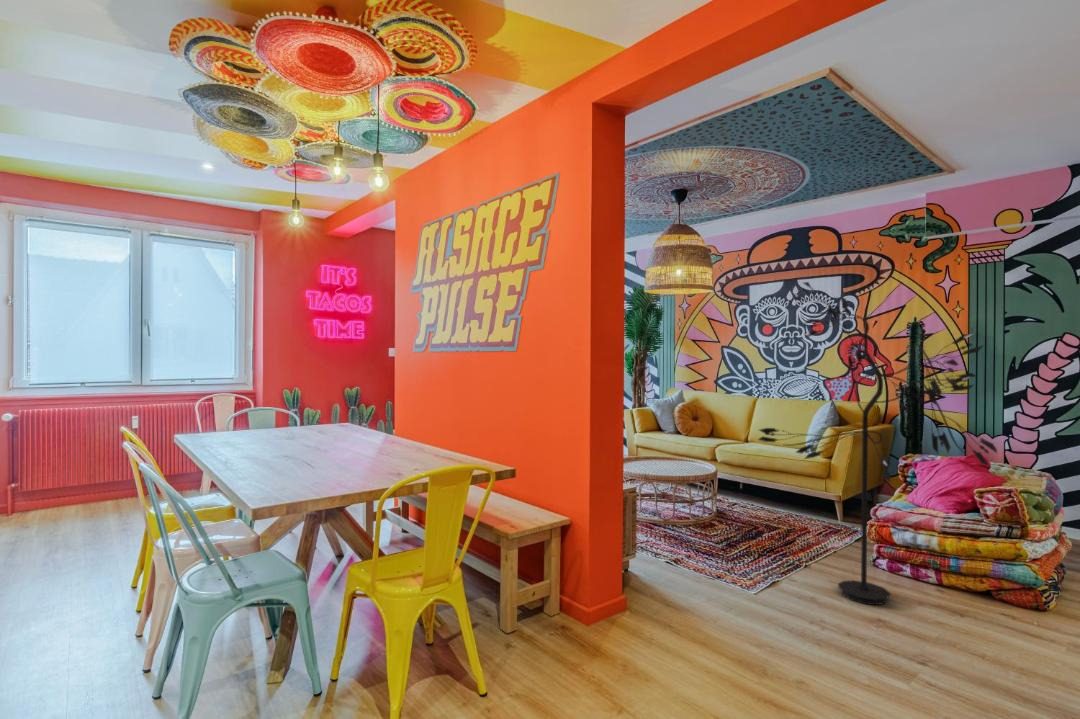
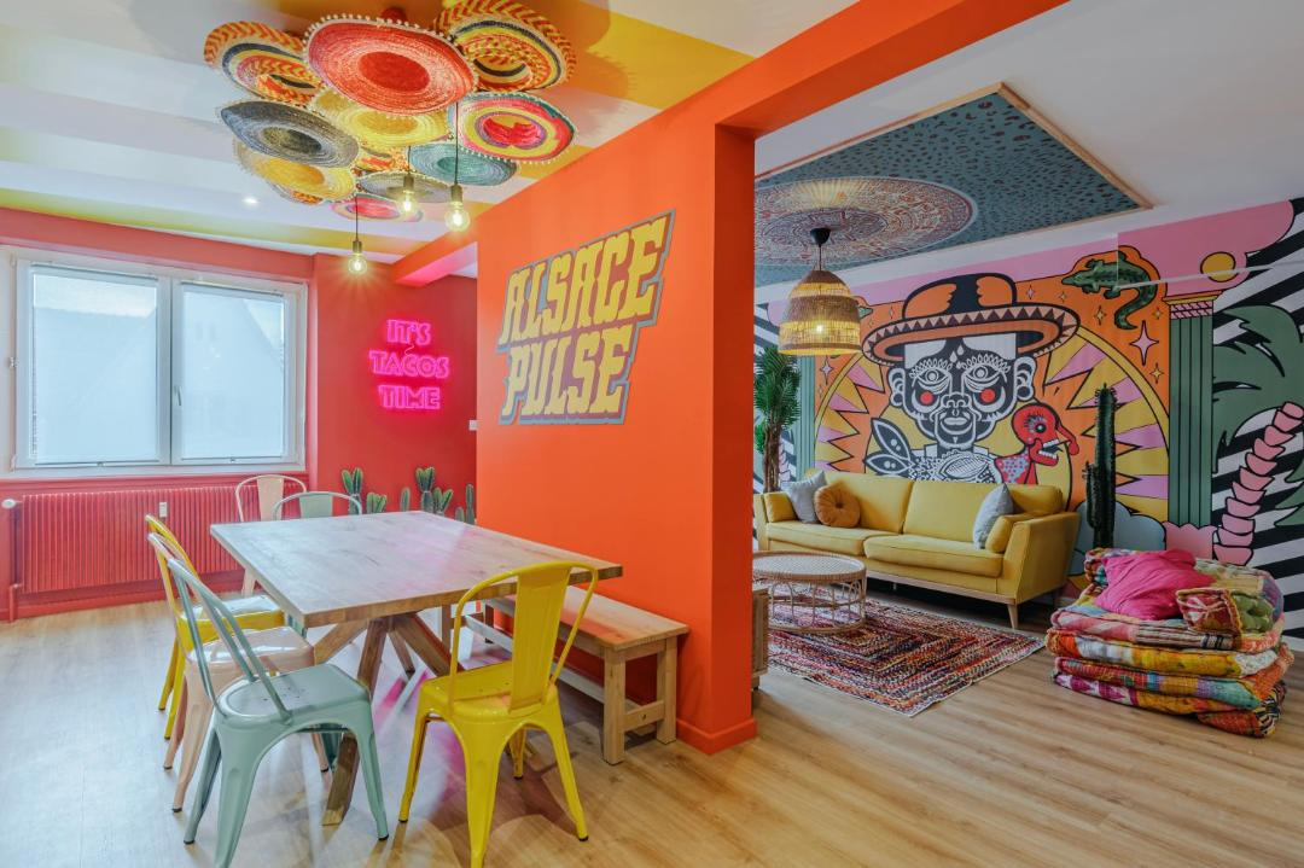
- floor lamp [756,281,998,606]
